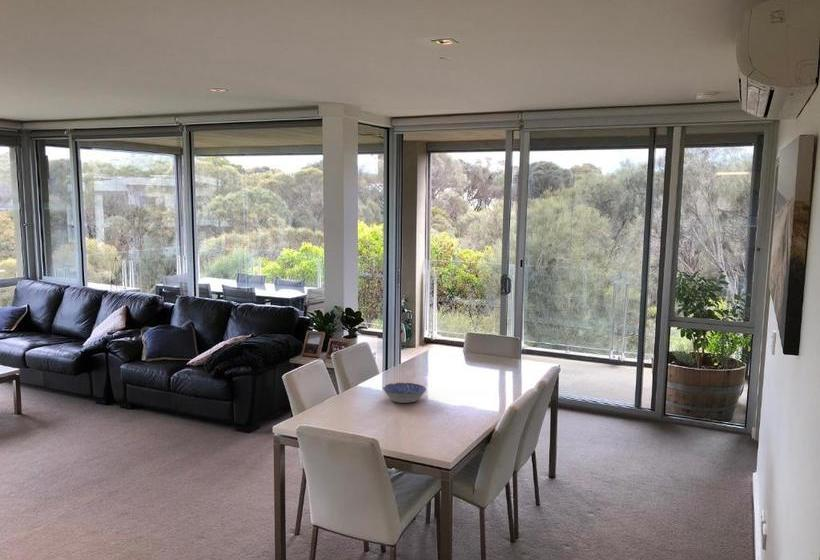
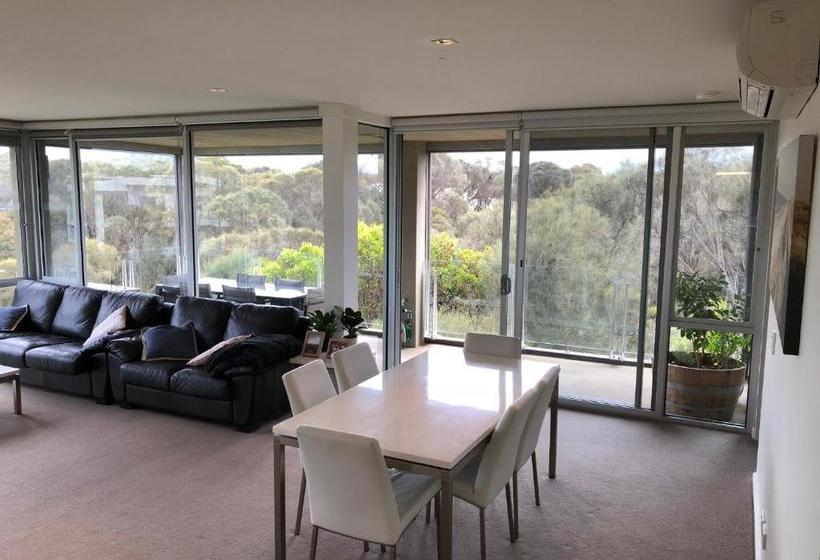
- bowl [382,382,427,404]
